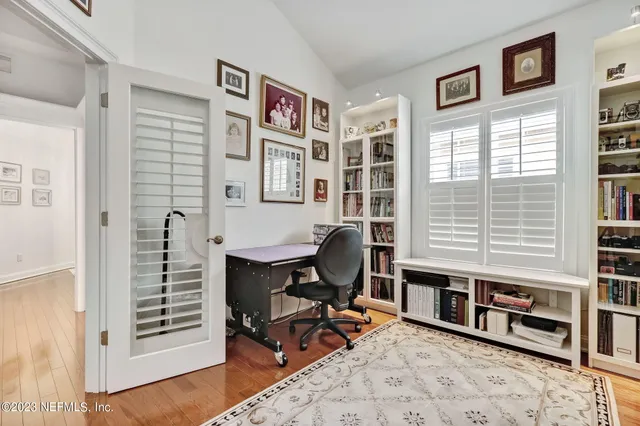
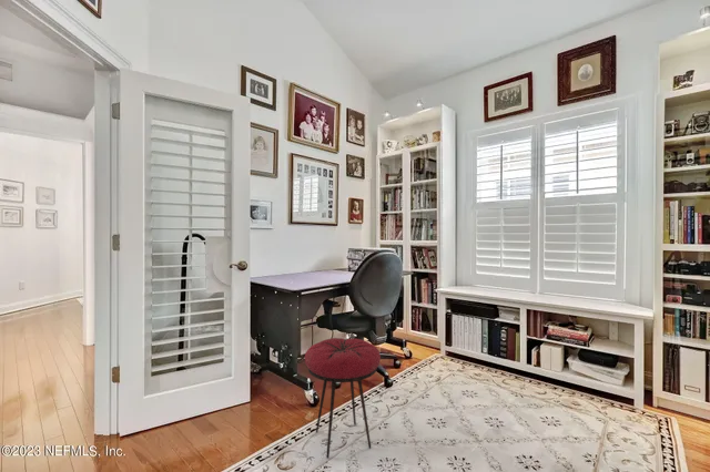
+ stool [304,337,382,459]
